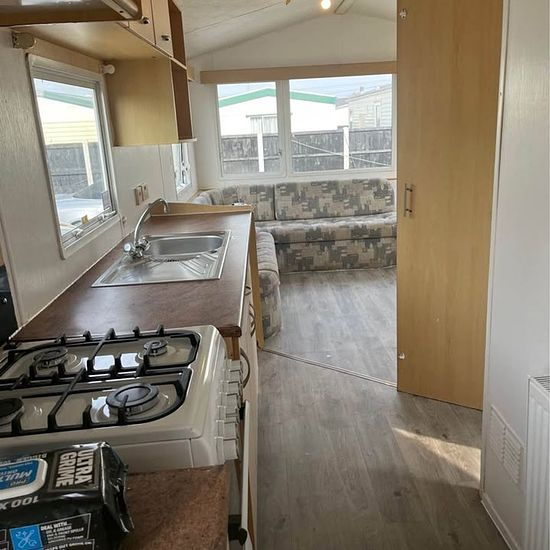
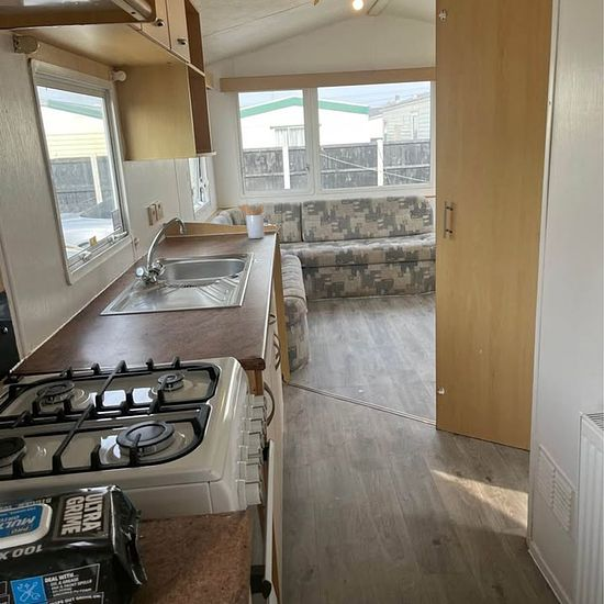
+ utensil holder [236,203,265,239]
